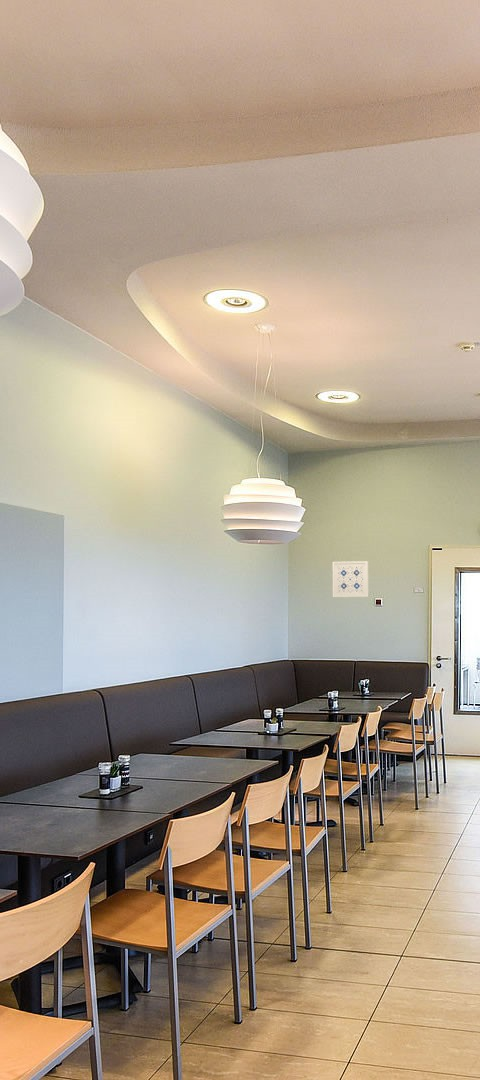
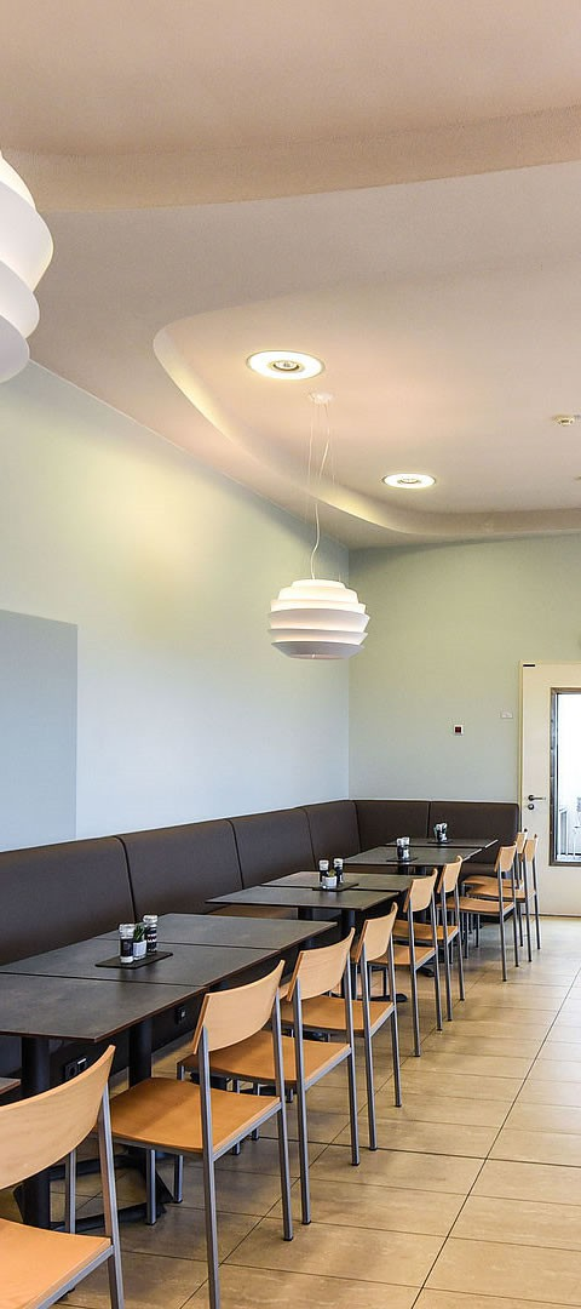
- wall art [332,560,369,598]
